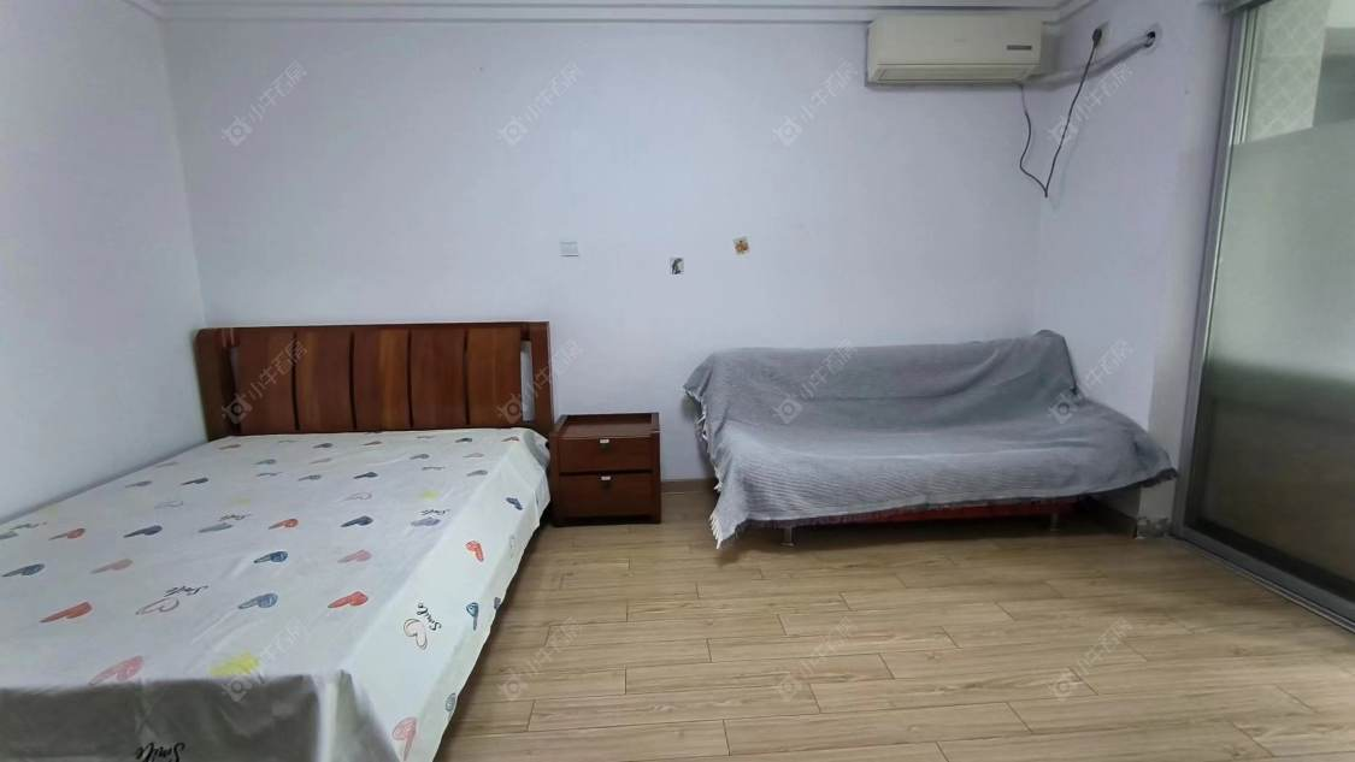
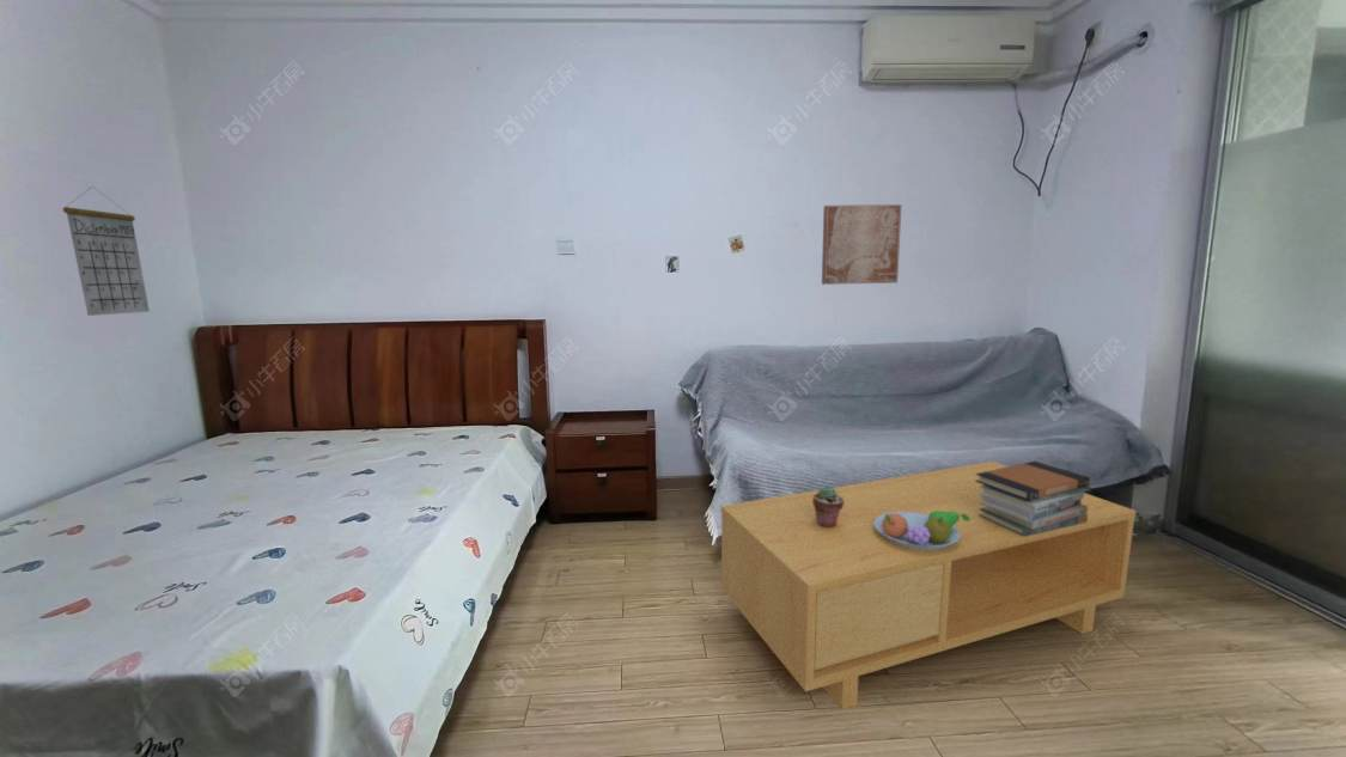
+ fruit bowl [875,511,970,550]
+ book stack [975,460,1092,537]
+ calendar [62,185,151,317]
+ potted succulent [812,484,843,527]
+ wall art [821,203,902,286]
+ coffee table [720,460,1138,710]
